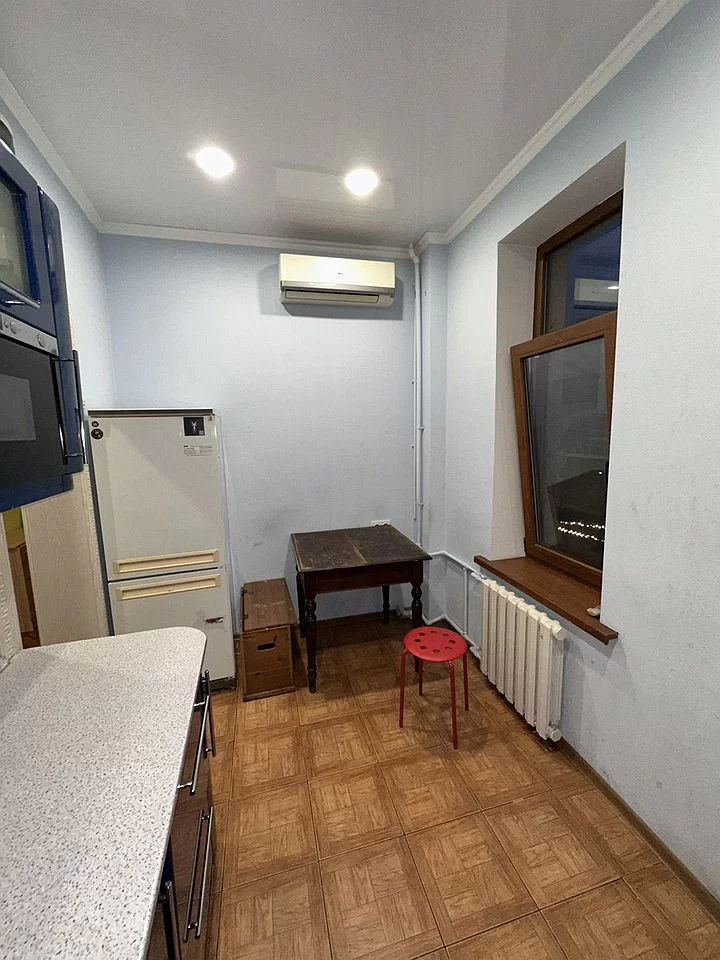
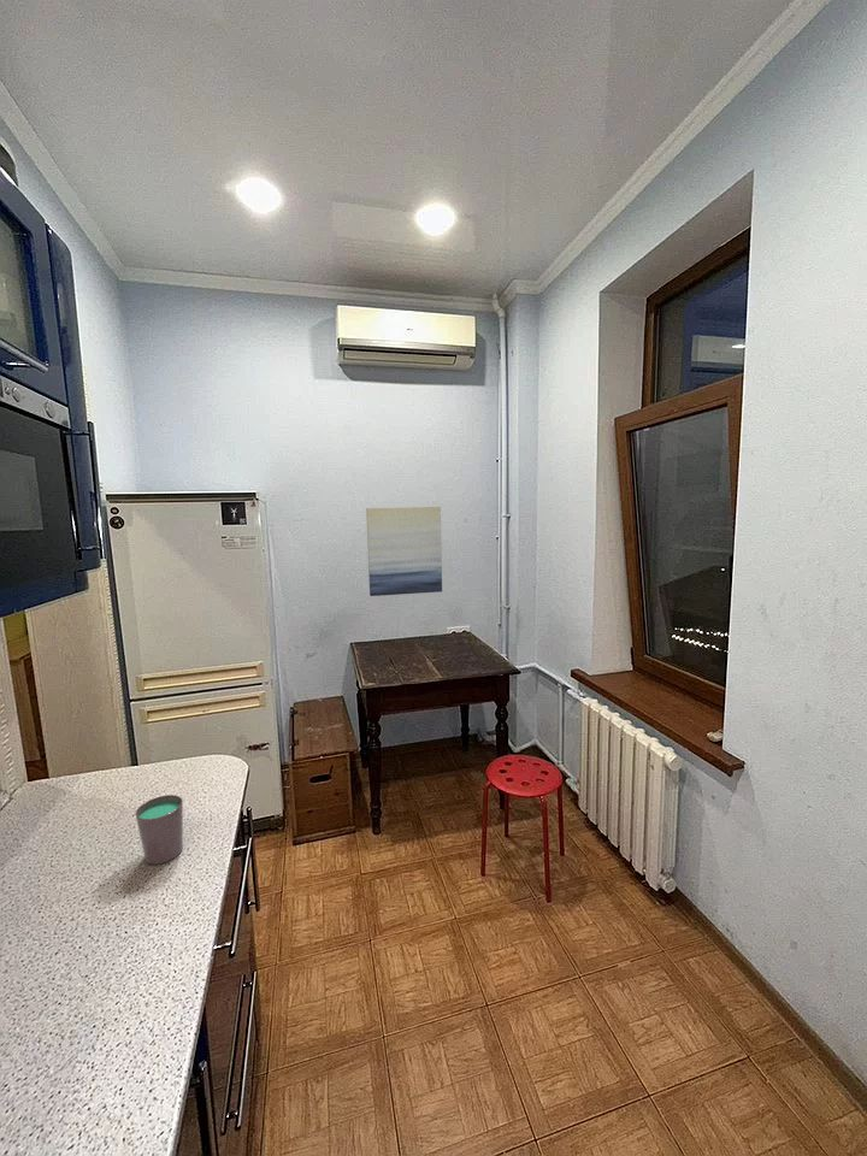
+ wall art [365,506,443,597]
+ cup [135,794,184,866]
